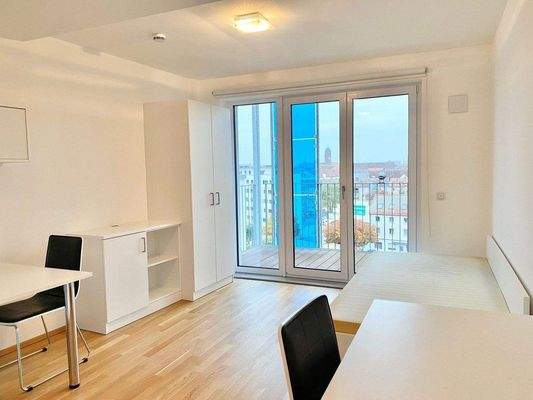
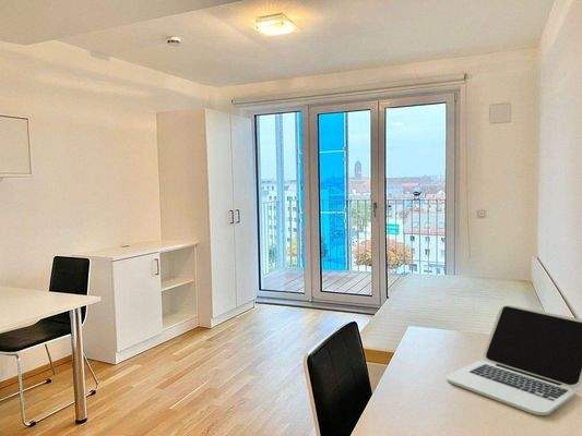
+ laptop [446,304,582,416]
